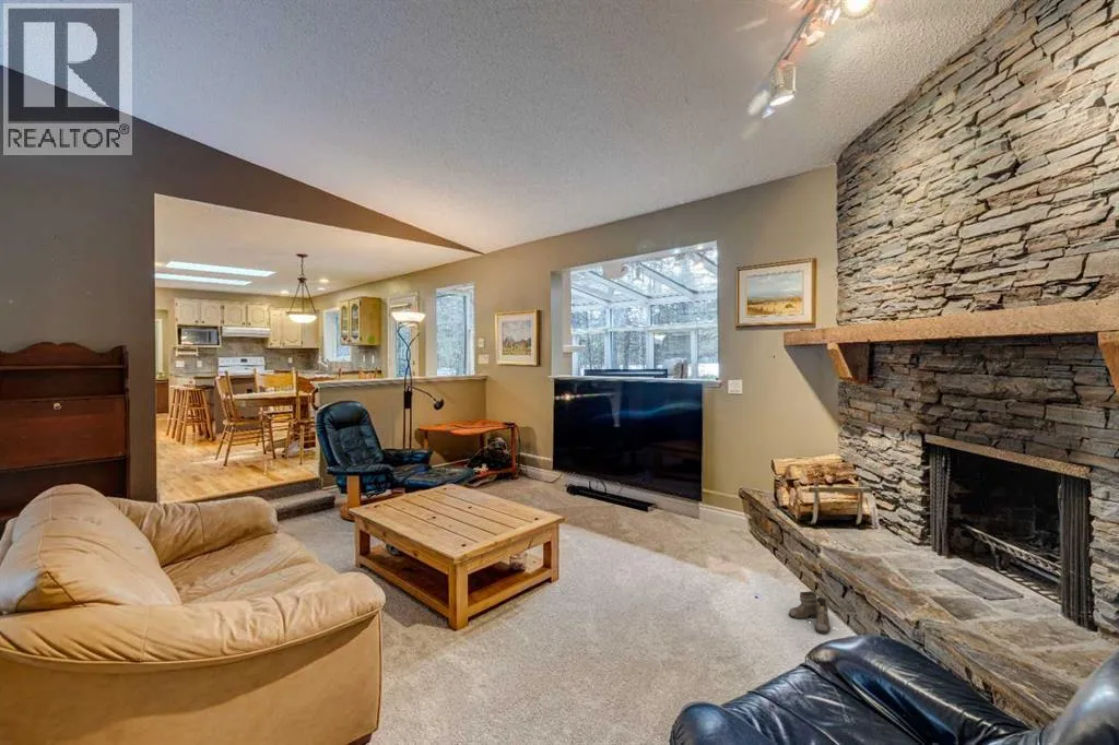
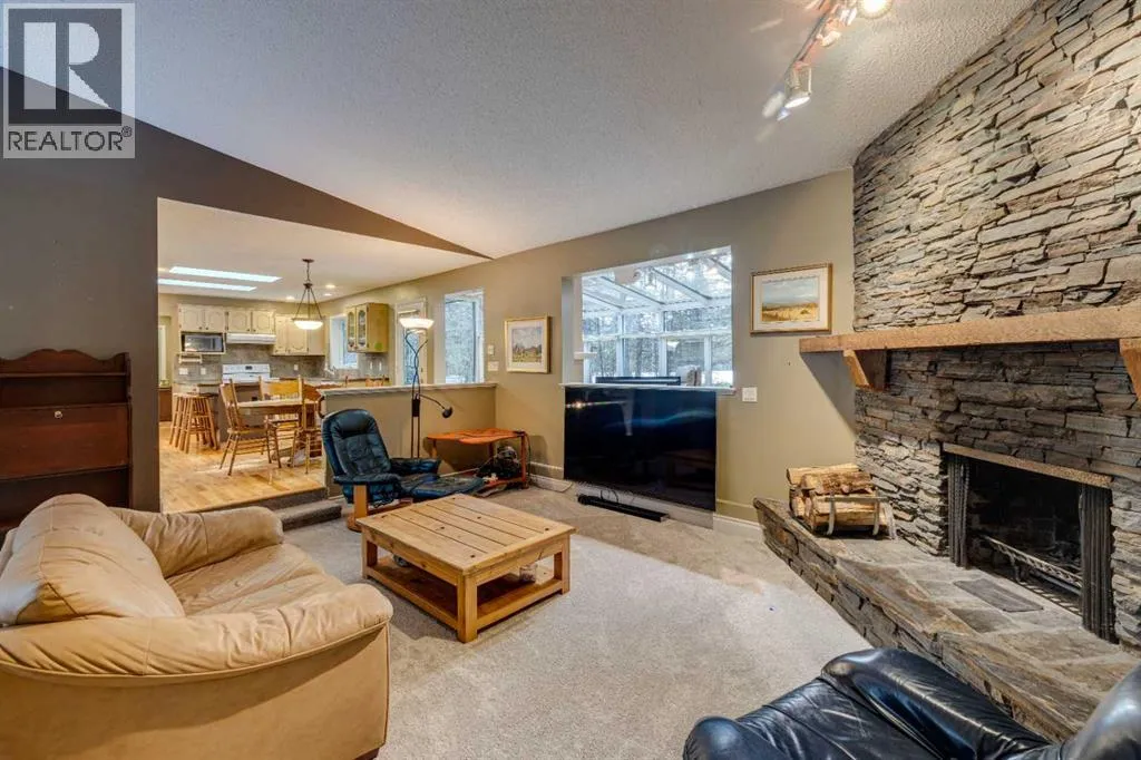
- boots [788,590,832,634]
